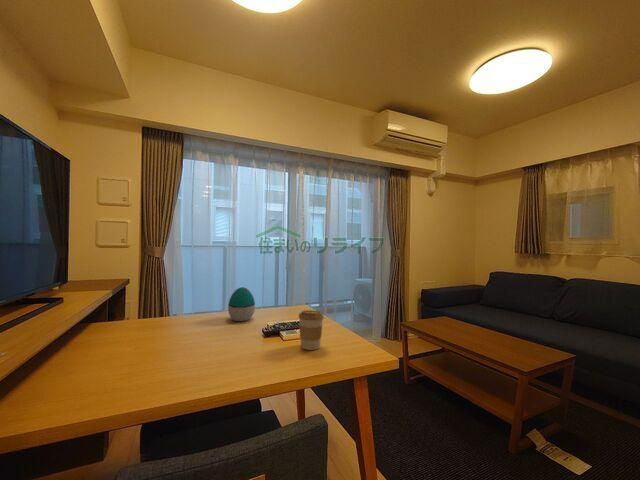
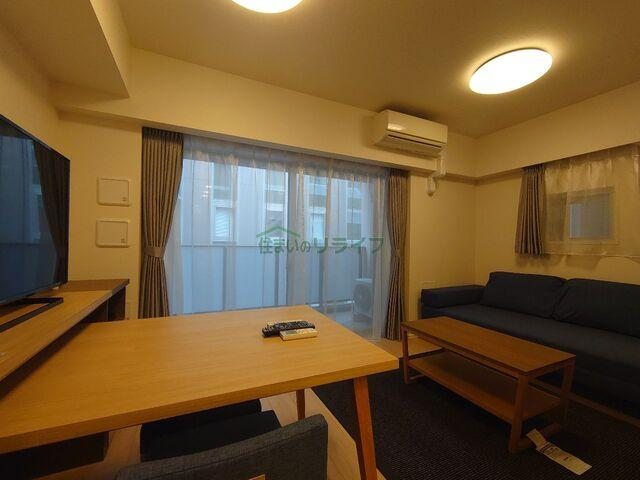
- decorative egg [227,286,256,322]
- coffee cup [297,309,325,351]
